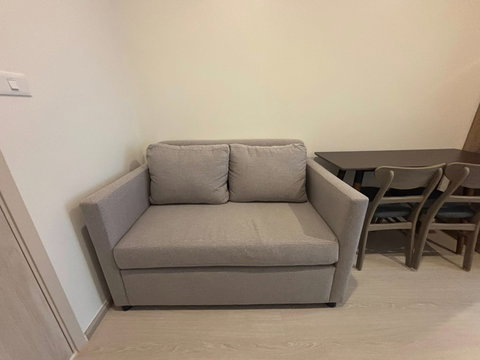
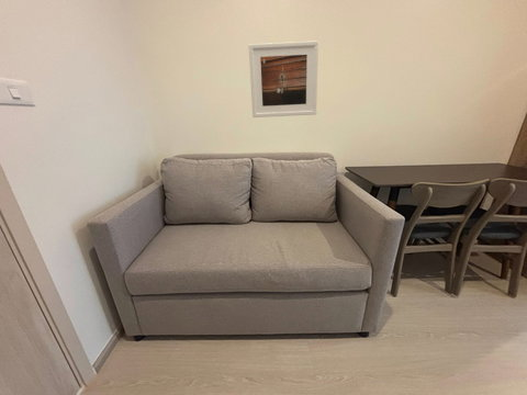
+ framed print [248,40,319,119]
